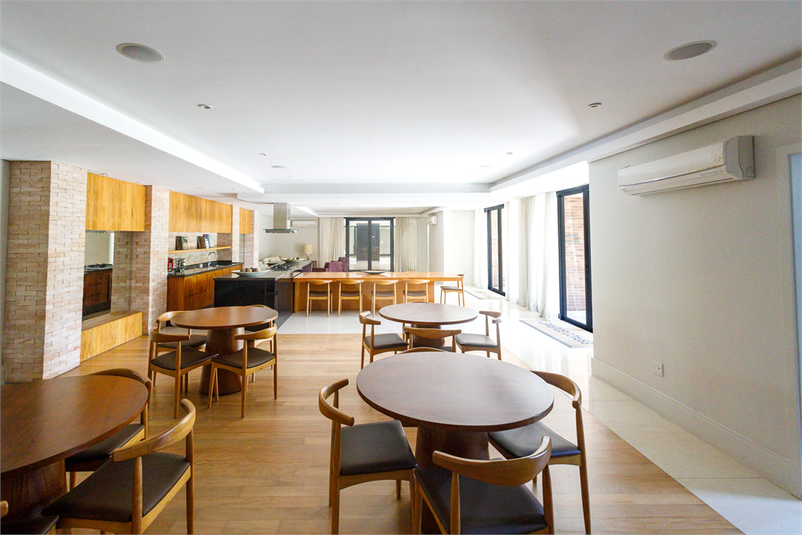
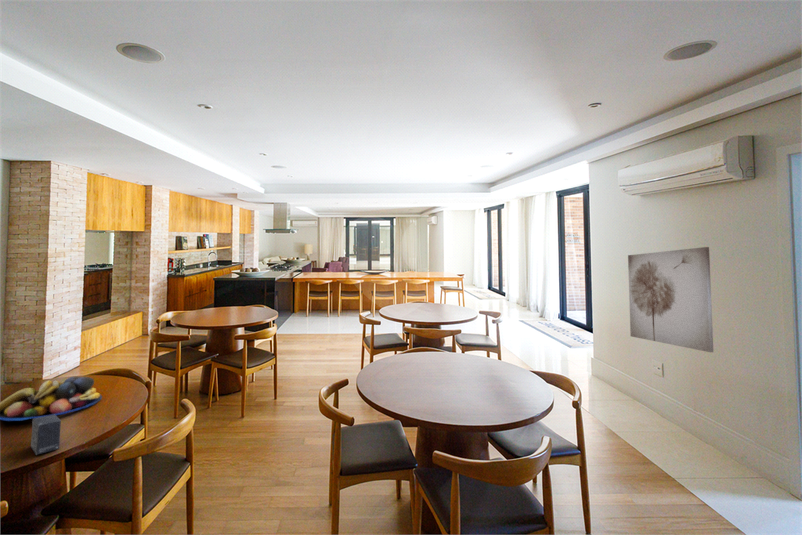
+ fruit bowl [0,376,103,422]
+ wall art [627,246,714,353]
+ small box [30,414,62,456]
